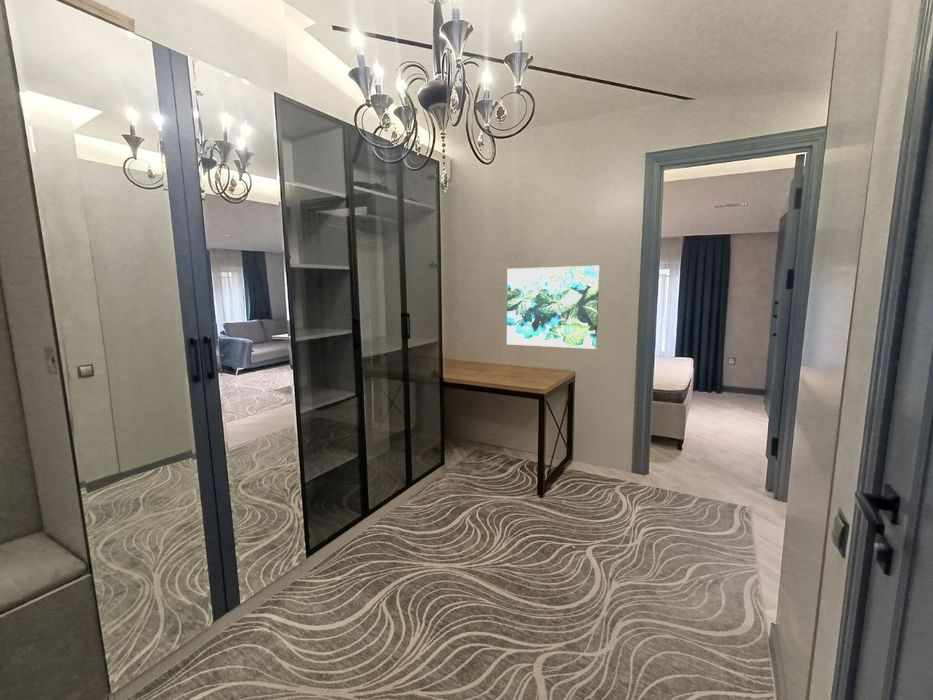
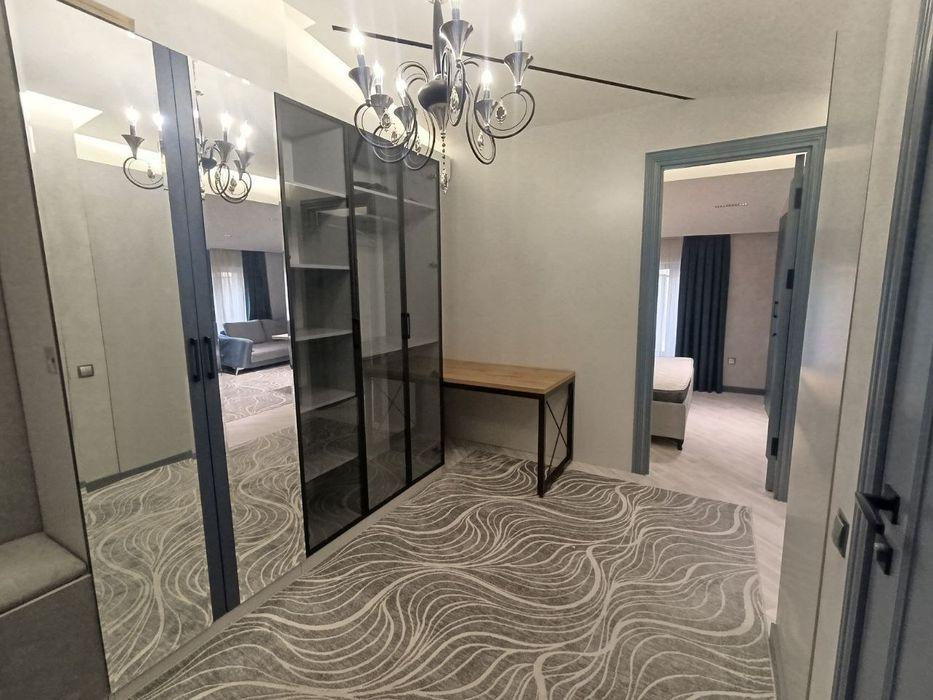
- wall art [506,265,600,350]
